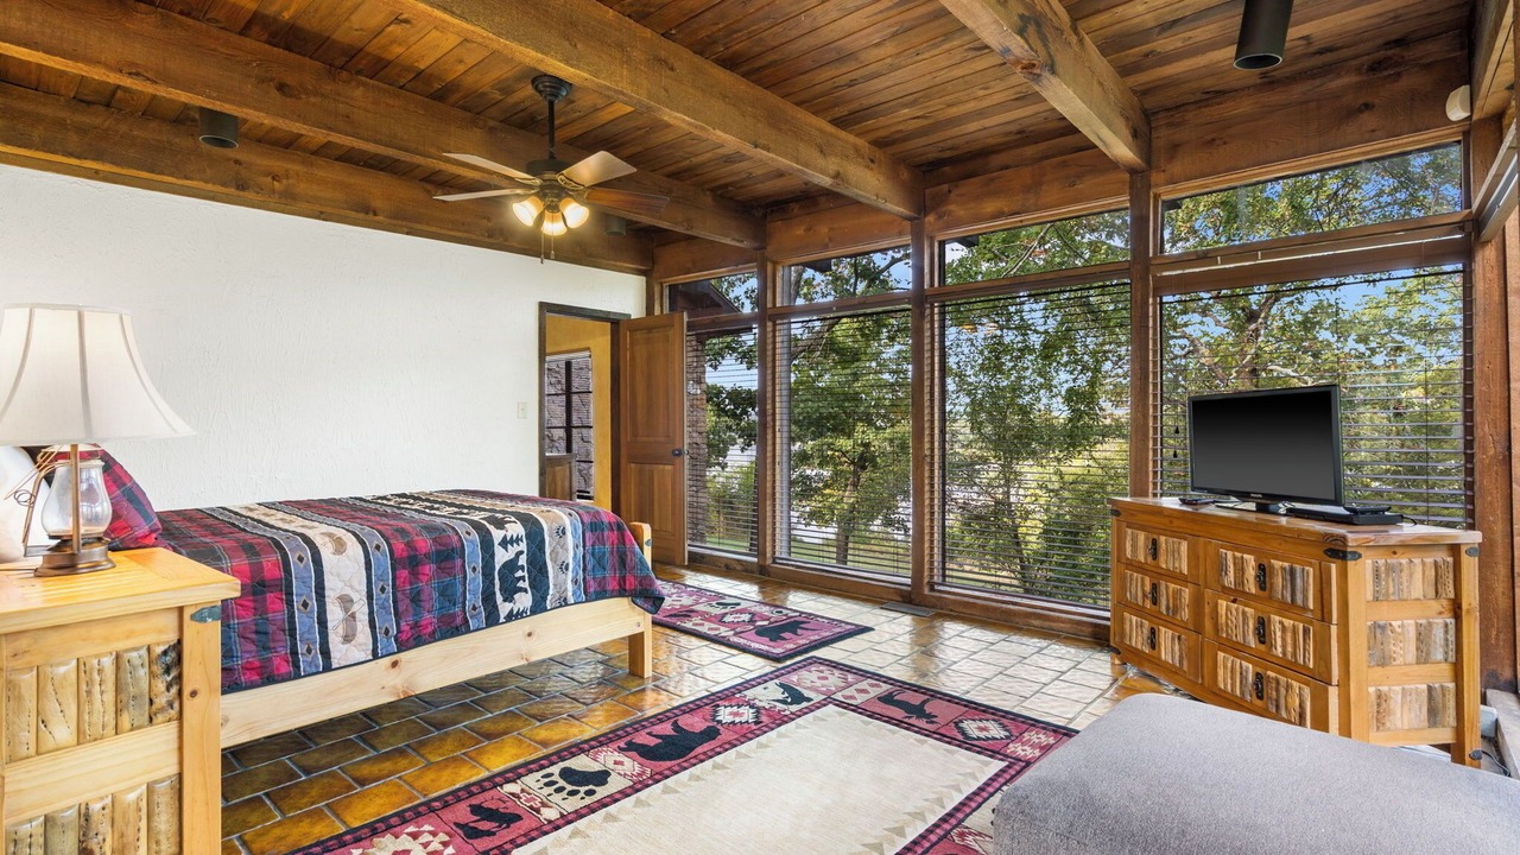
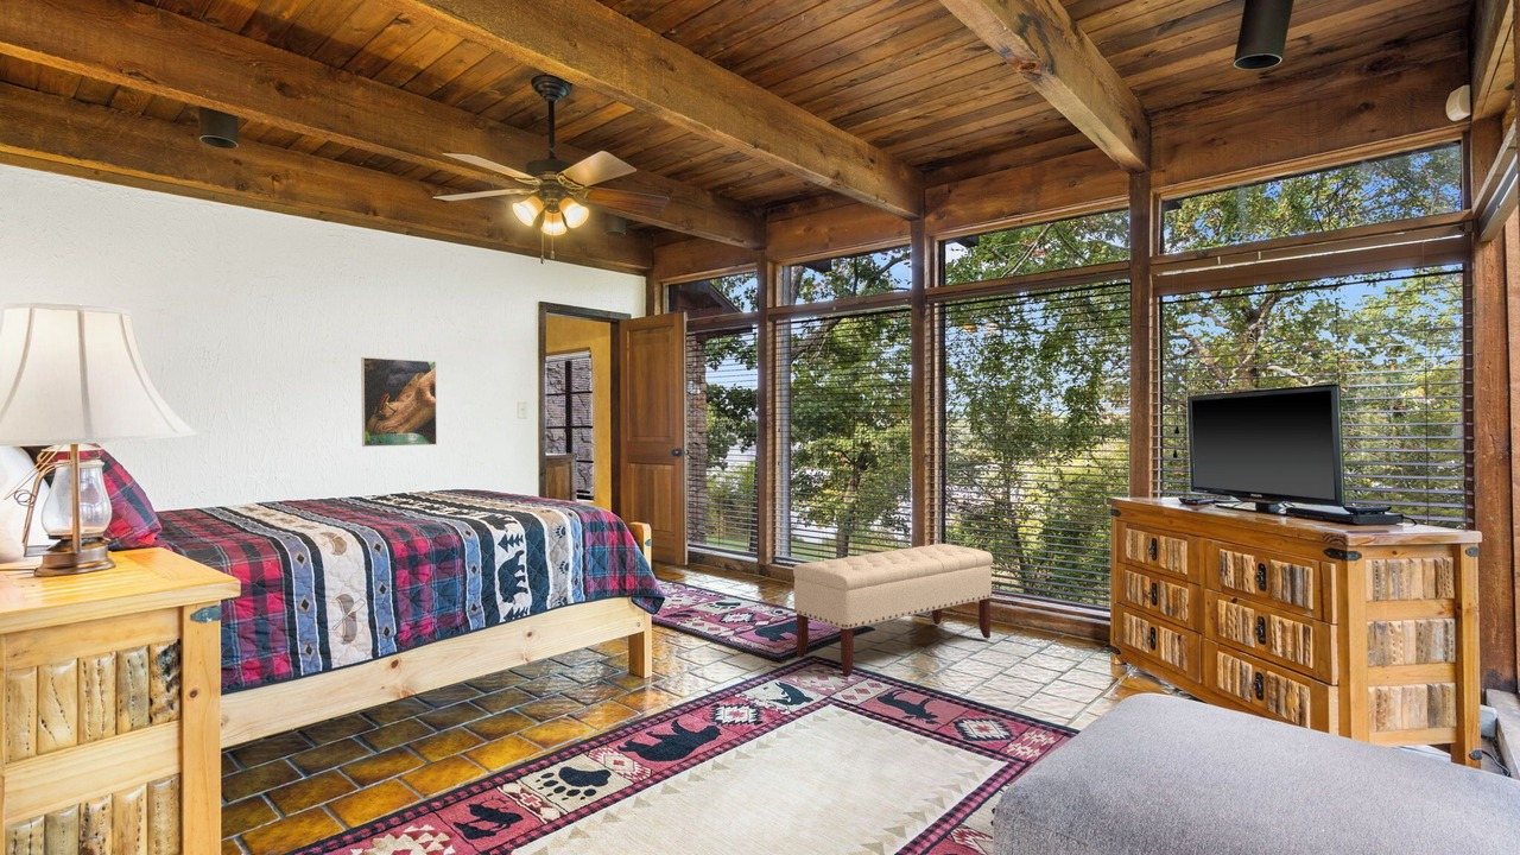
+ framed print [360,356,438,448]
+ bench [792,543,994,677]
